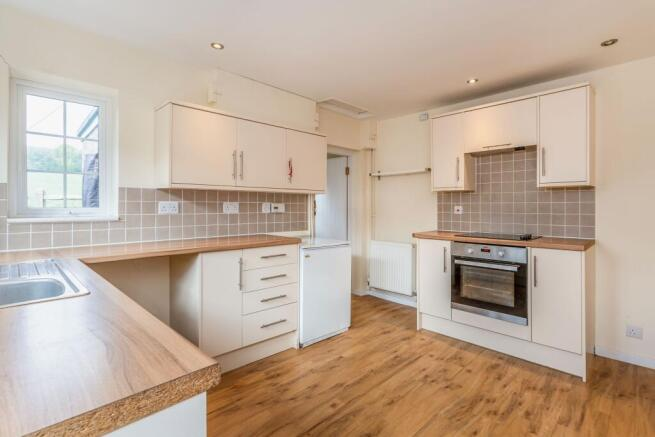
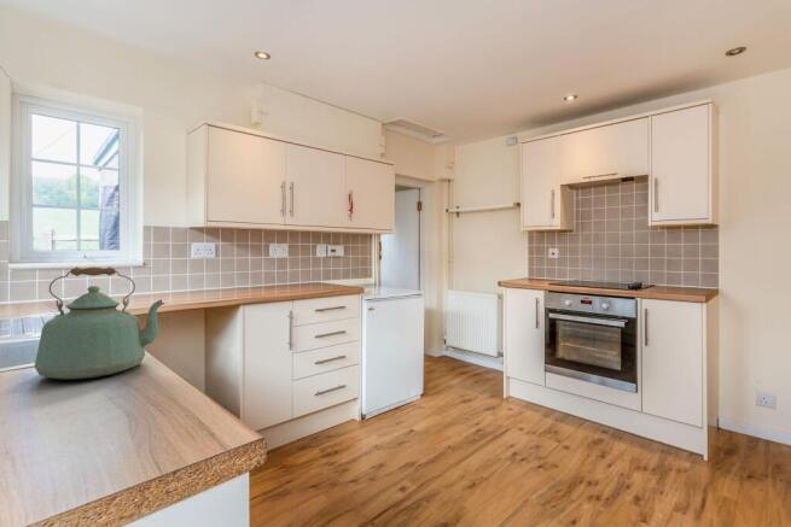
+ kettle [34,267,165,381]
